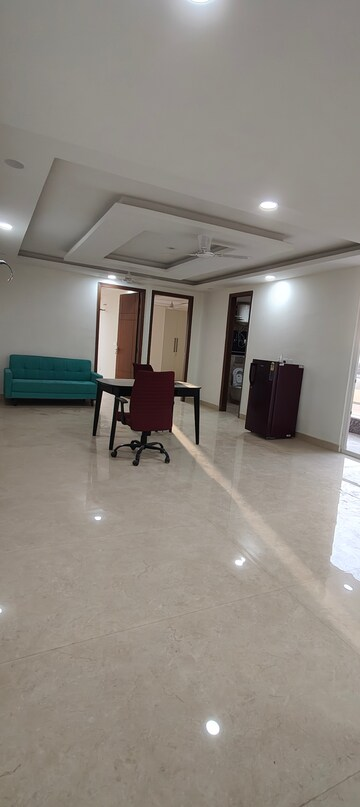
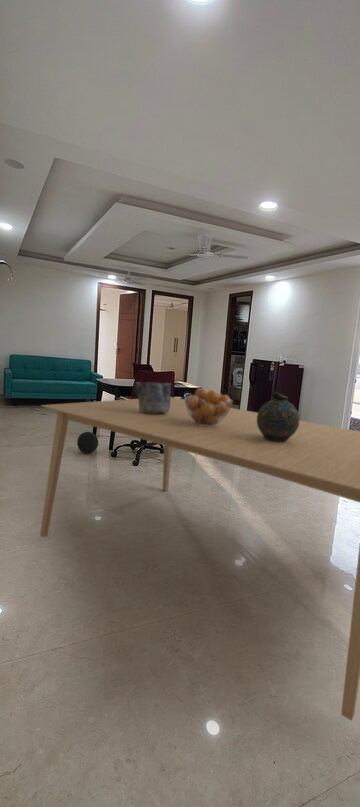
+ bucket [133,381,172,414]
+ dining table [39,396,360,722]
+ snuff bottle [257,391,300,442]
+ fruit basket [183,387,234,427]
+ ball [76,431,99,454]
